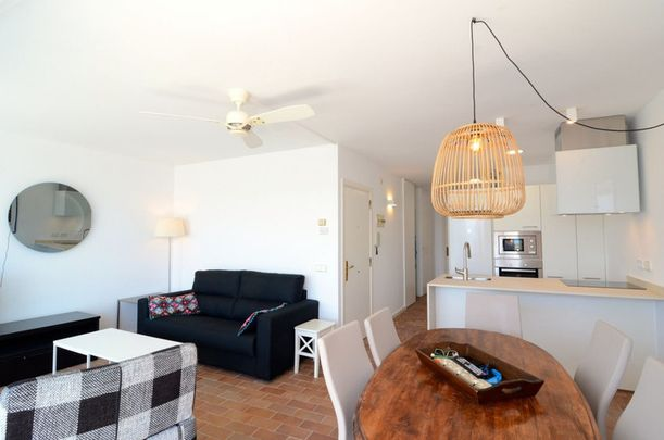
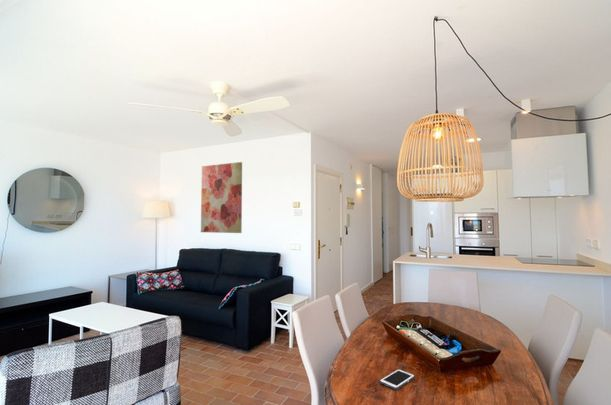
+ cell phone [379,368,416,391]
+ wall art [200,161,243,234]
